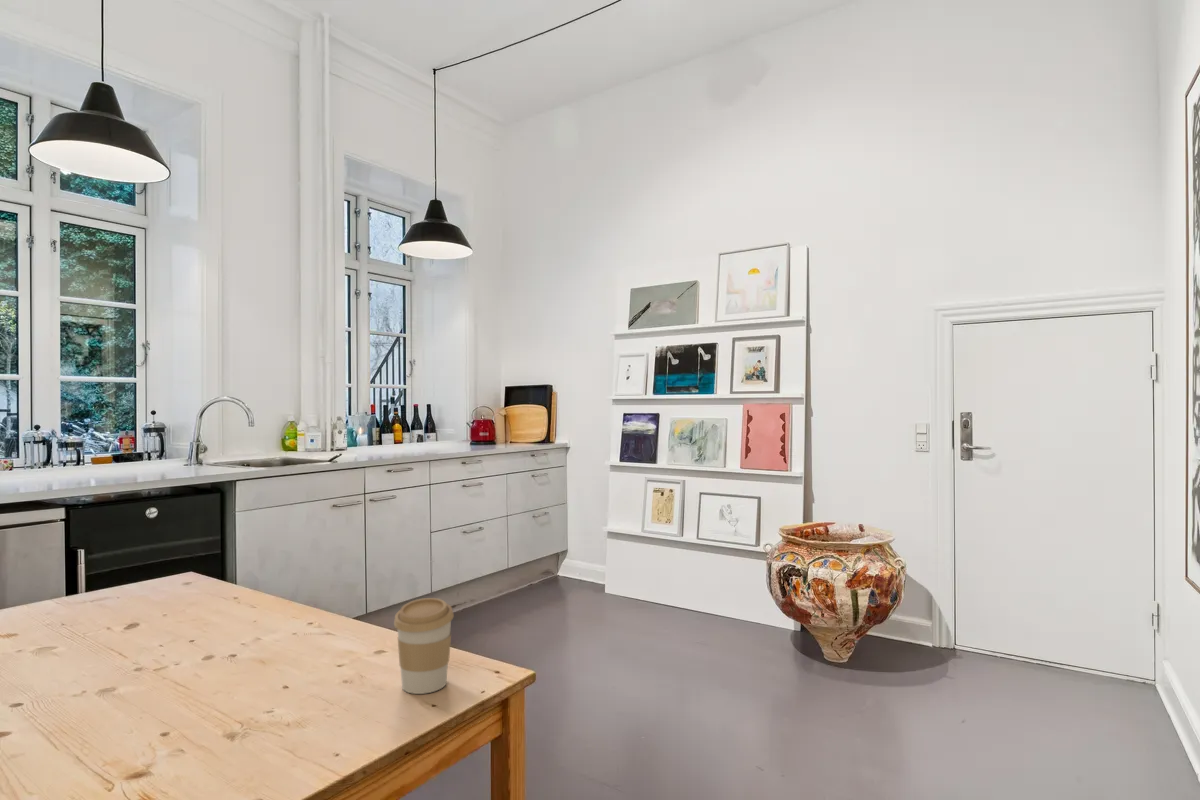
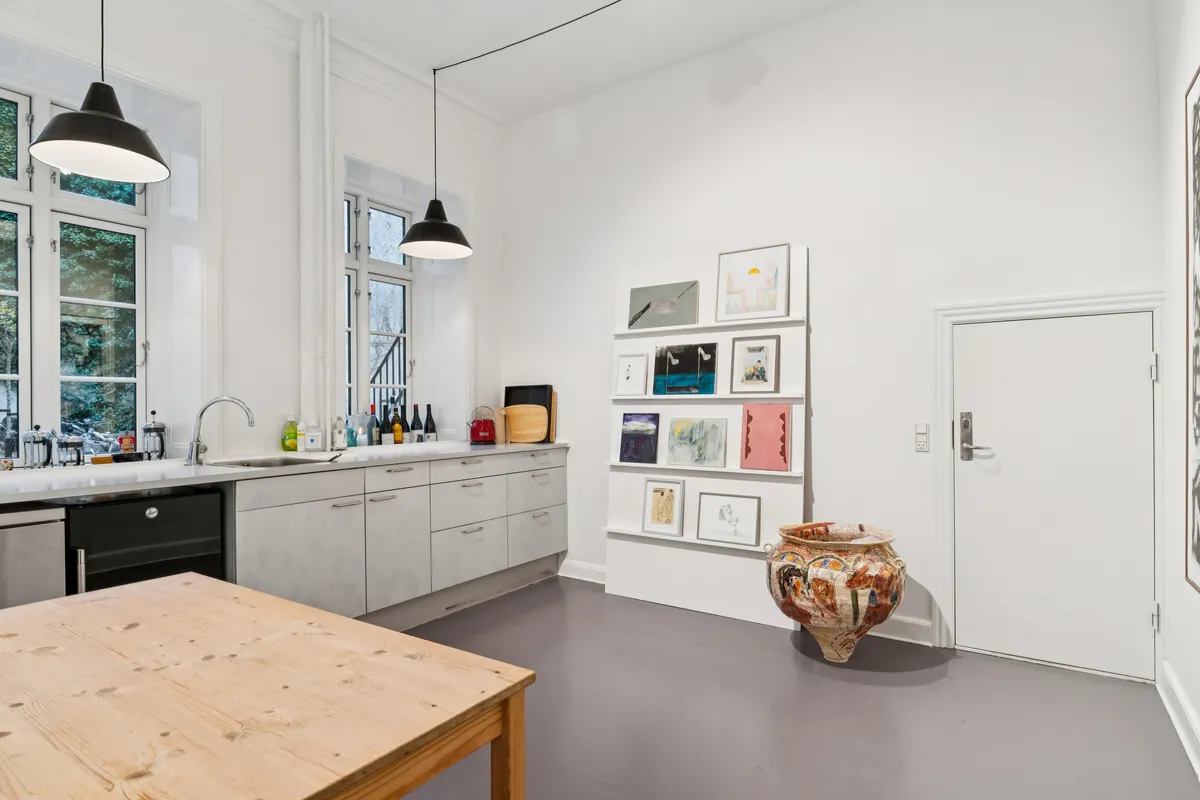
- coffee cup [393,597,455,695]
